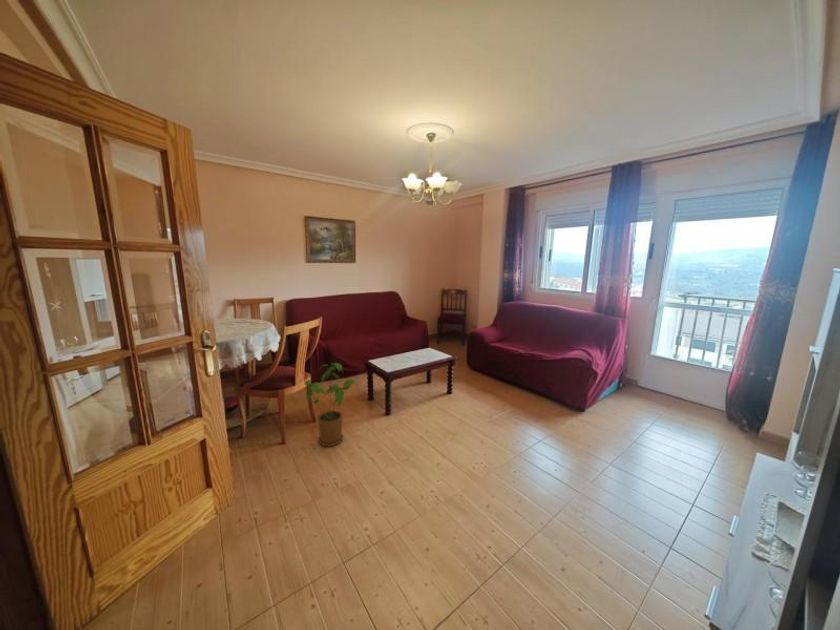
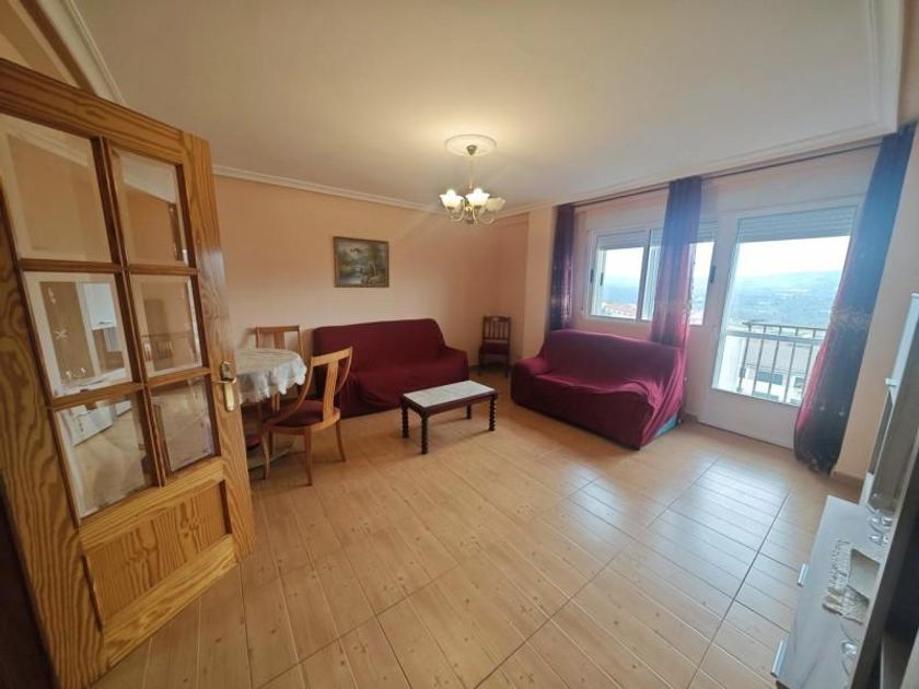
- house plant [303,362,359,447]
